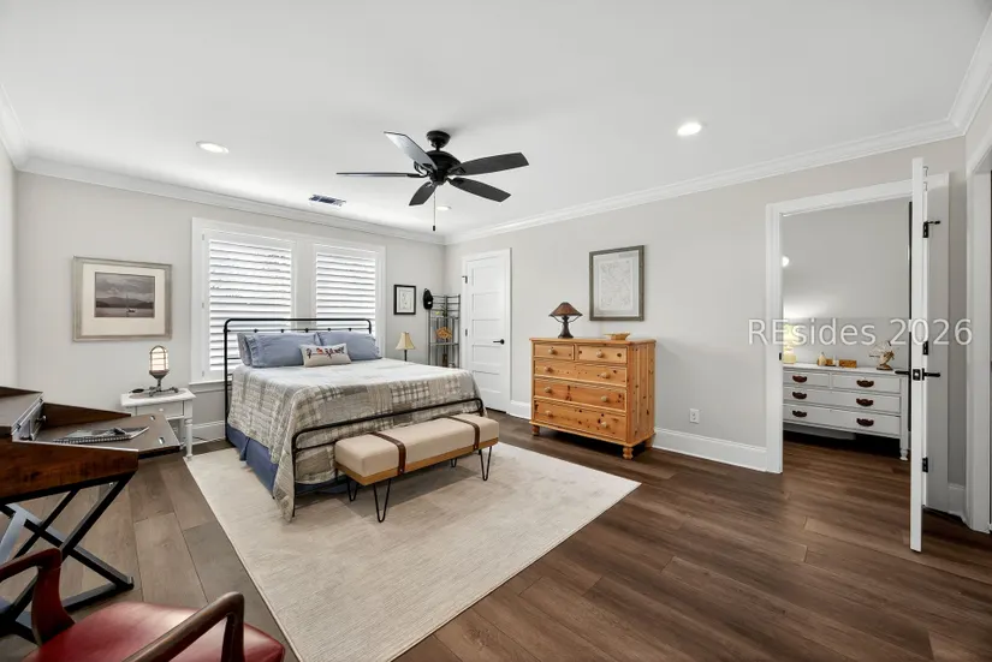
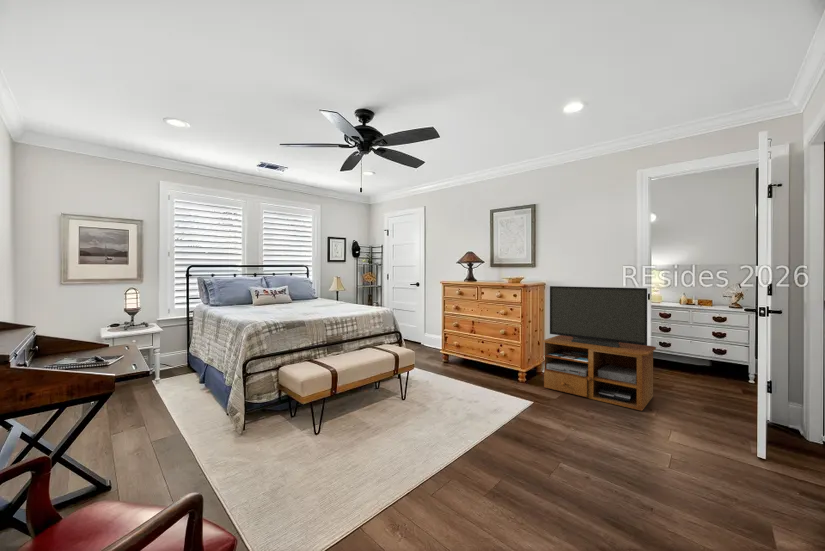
+ tv stand [542,285,657,412]
